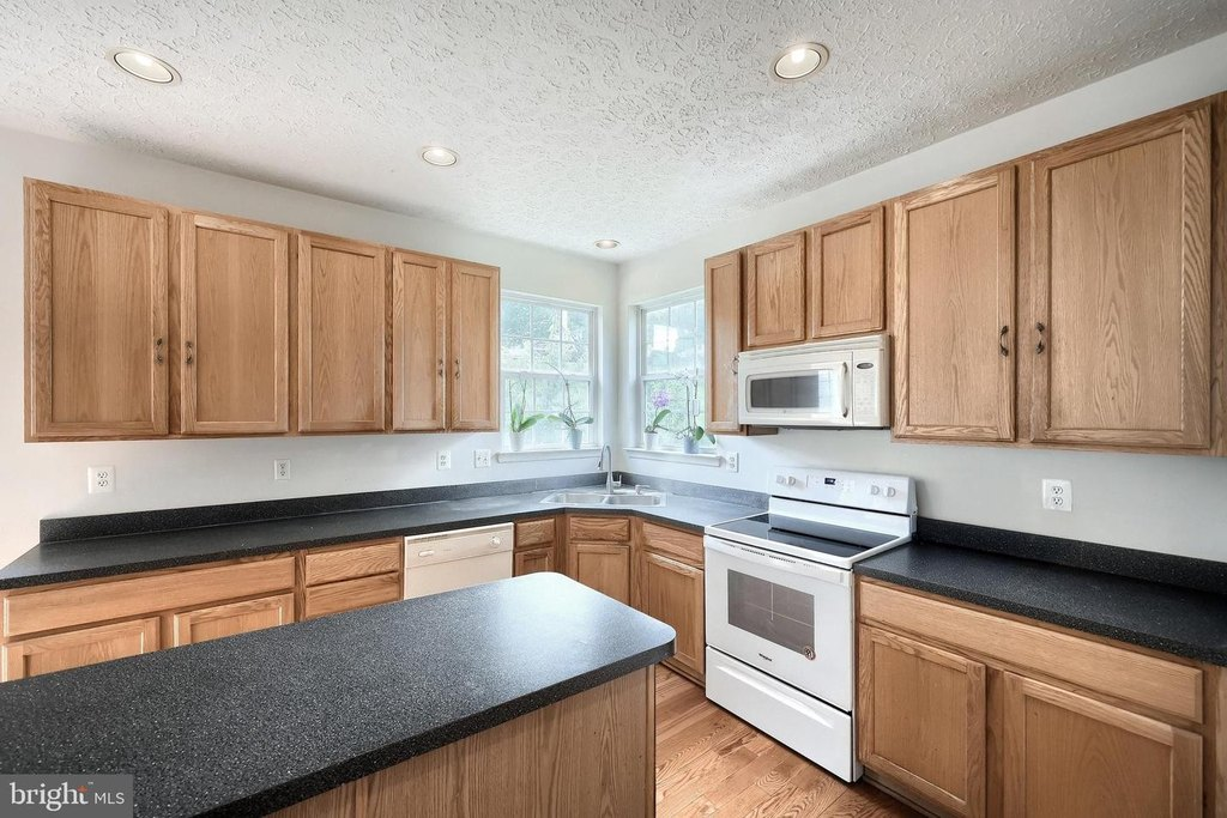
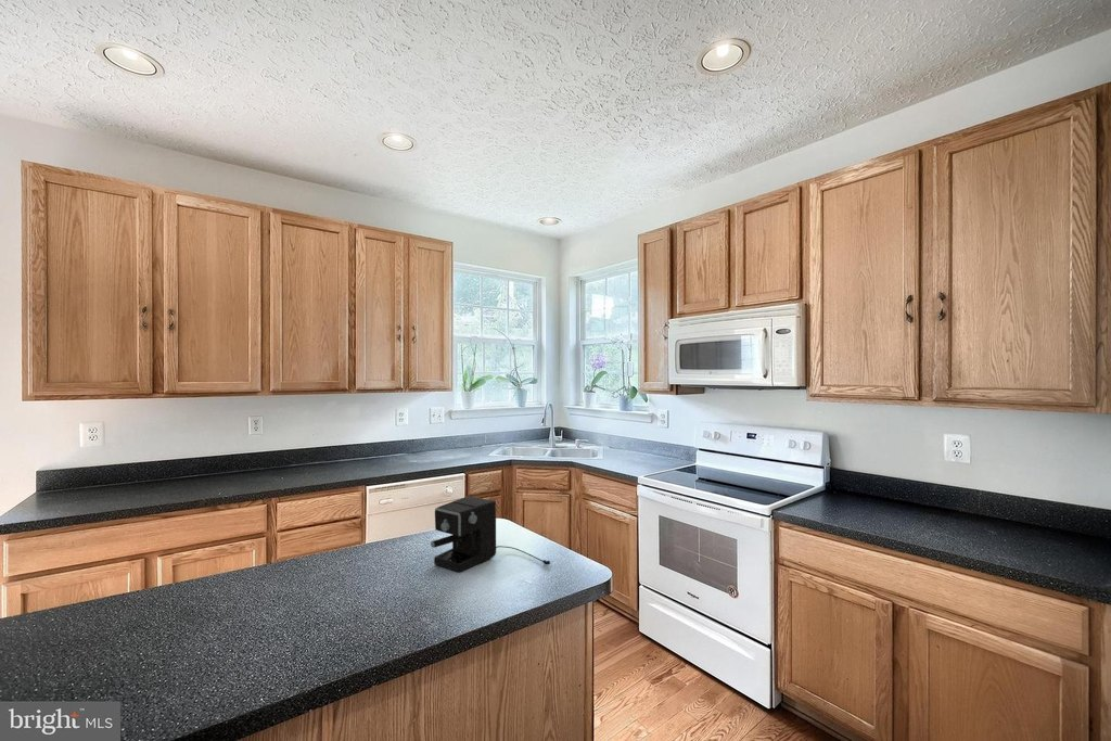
+ coffee maker [430,495,551,573]
